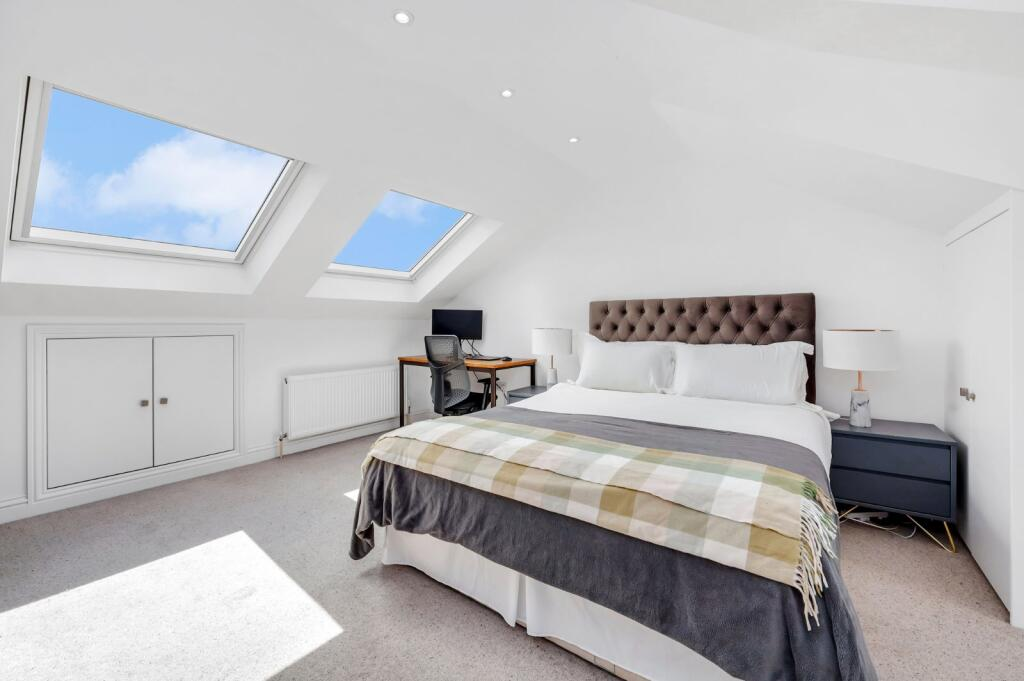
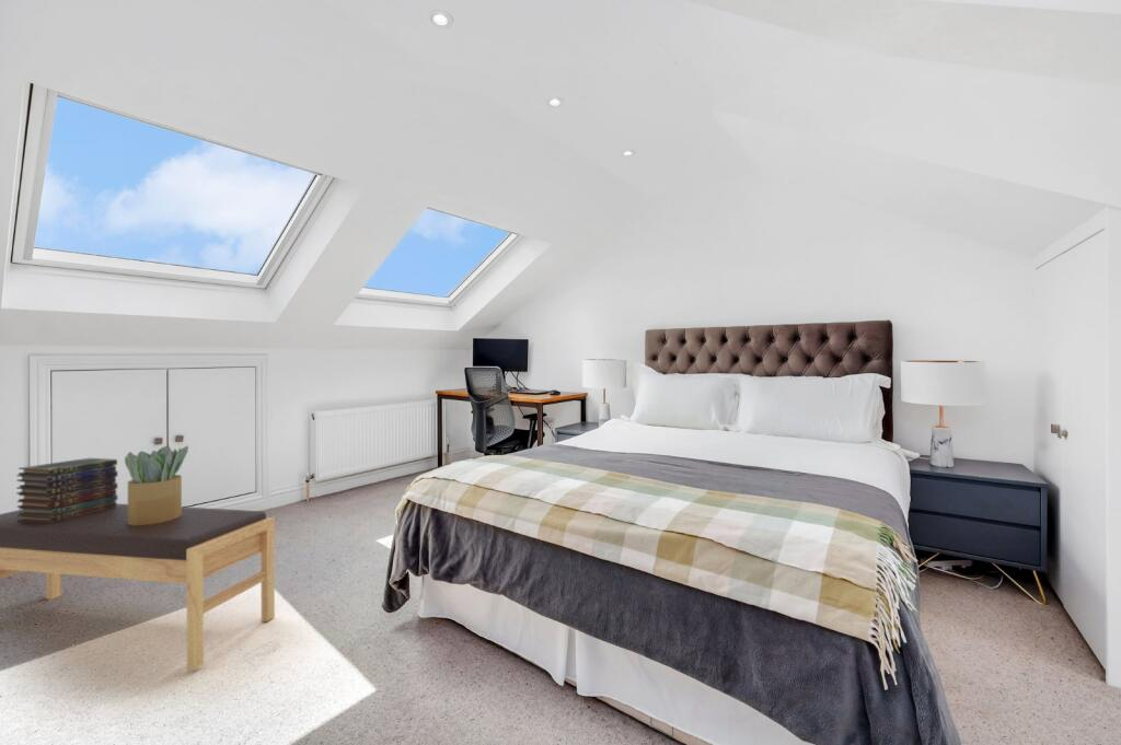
+ book stack [15,457,119,523]
+ bench [0,502,276,671]
+ potted plant [124,445,189,525]
